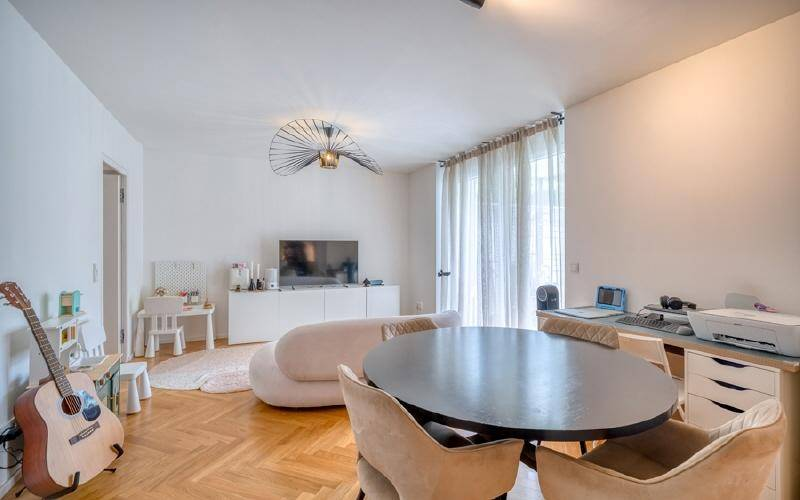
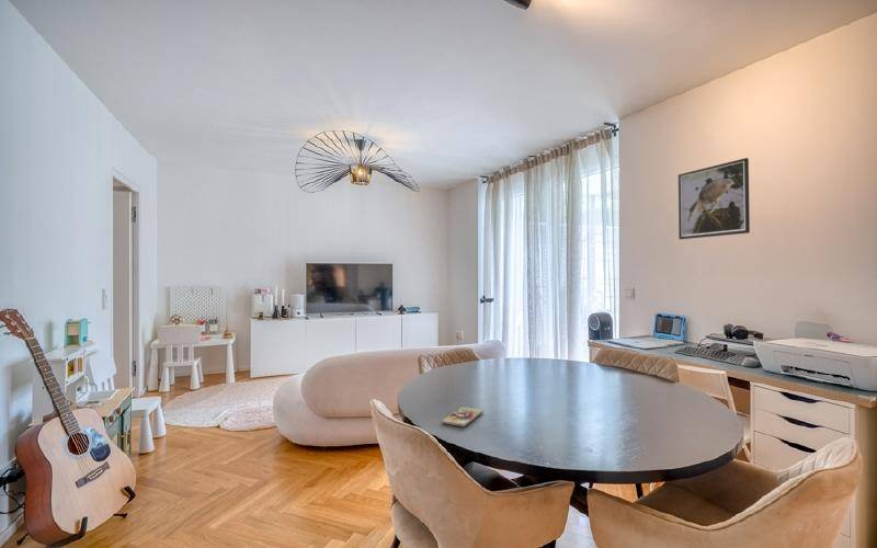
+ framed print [676,157,751,240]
+ smartphone [441,406,483,427]
